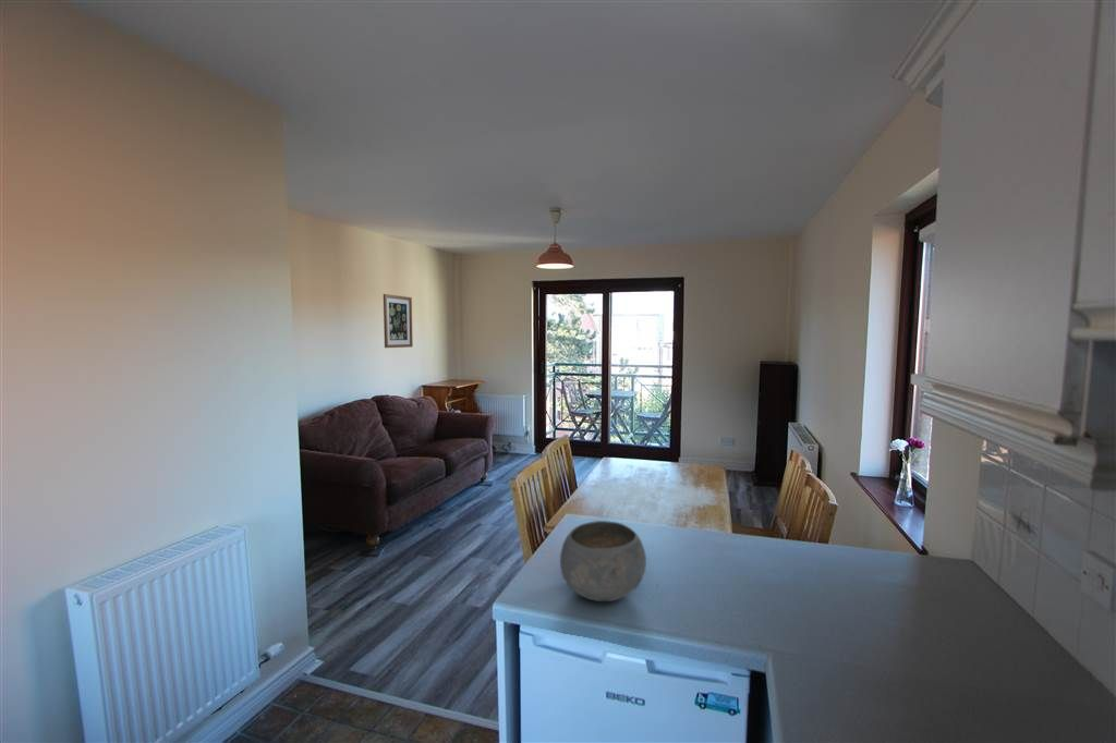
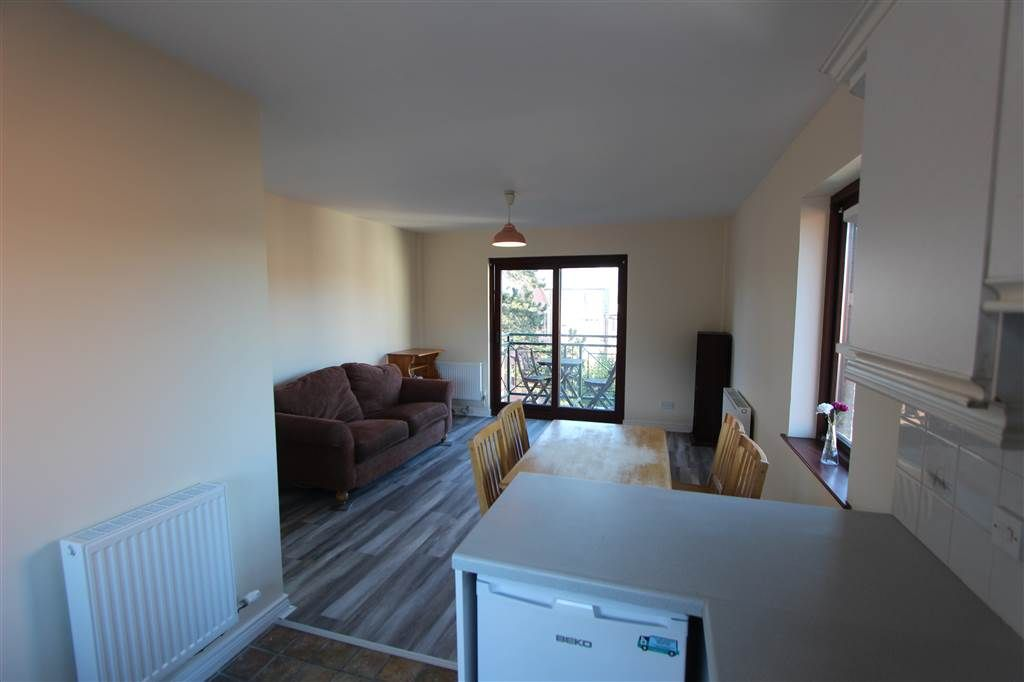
- wall art [383,293,414,349]
- bowl [559,520,647,602]
